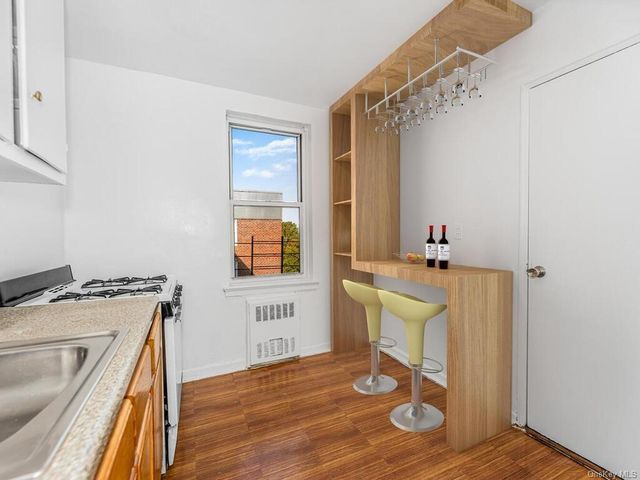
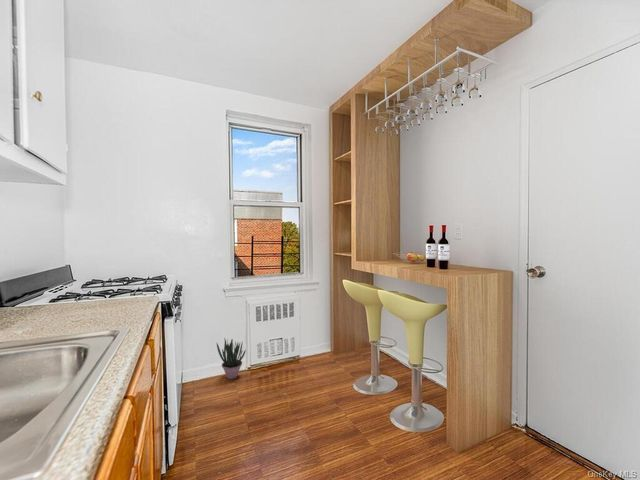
+ potted plant [216,337,247,380]
